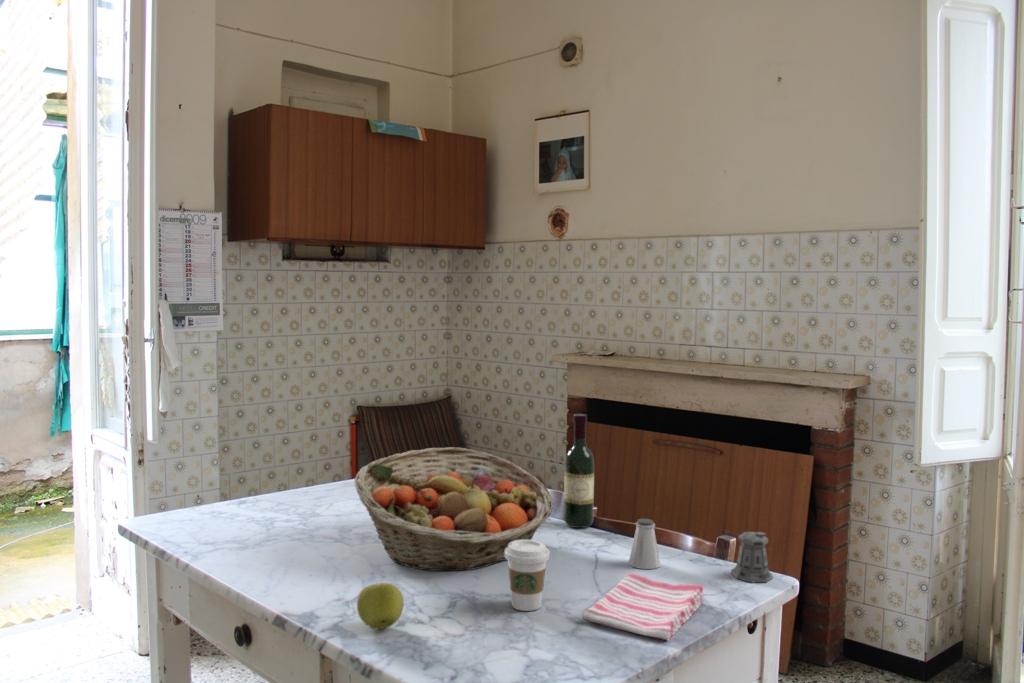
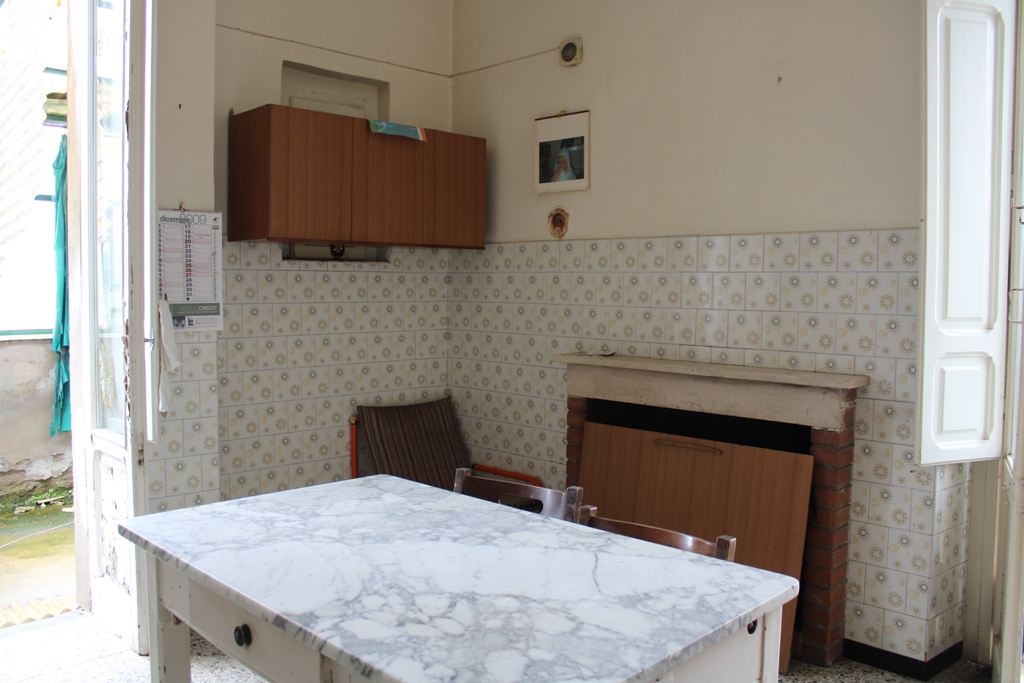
- dish towel [582,572,704,642]
- coffee cup [505,539,551,612]
- wine bottle [563,413,595,529]
- fruit basket [353,446,554,572]
- saltshaker [628,518,661,570]
- apple [356,582,405,630]
- pepper shaker [721,529,773,583]
